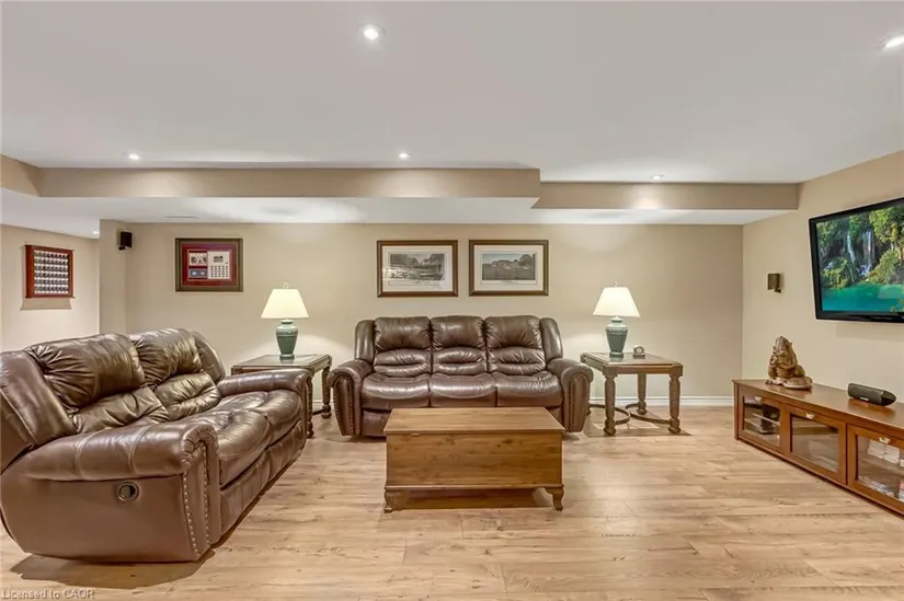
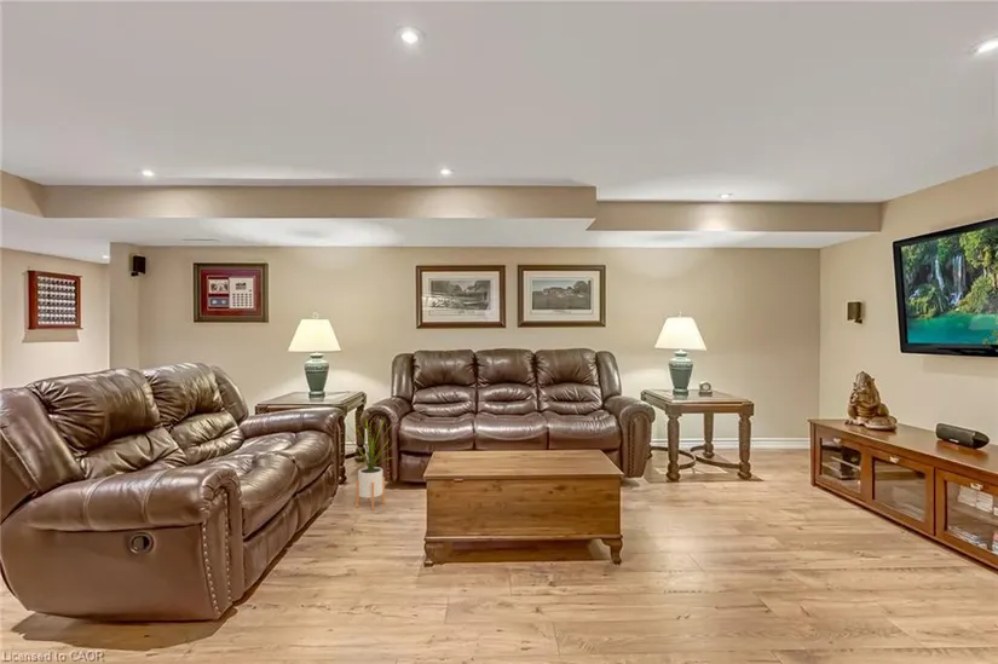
+ house plant [345,410,397,512]
